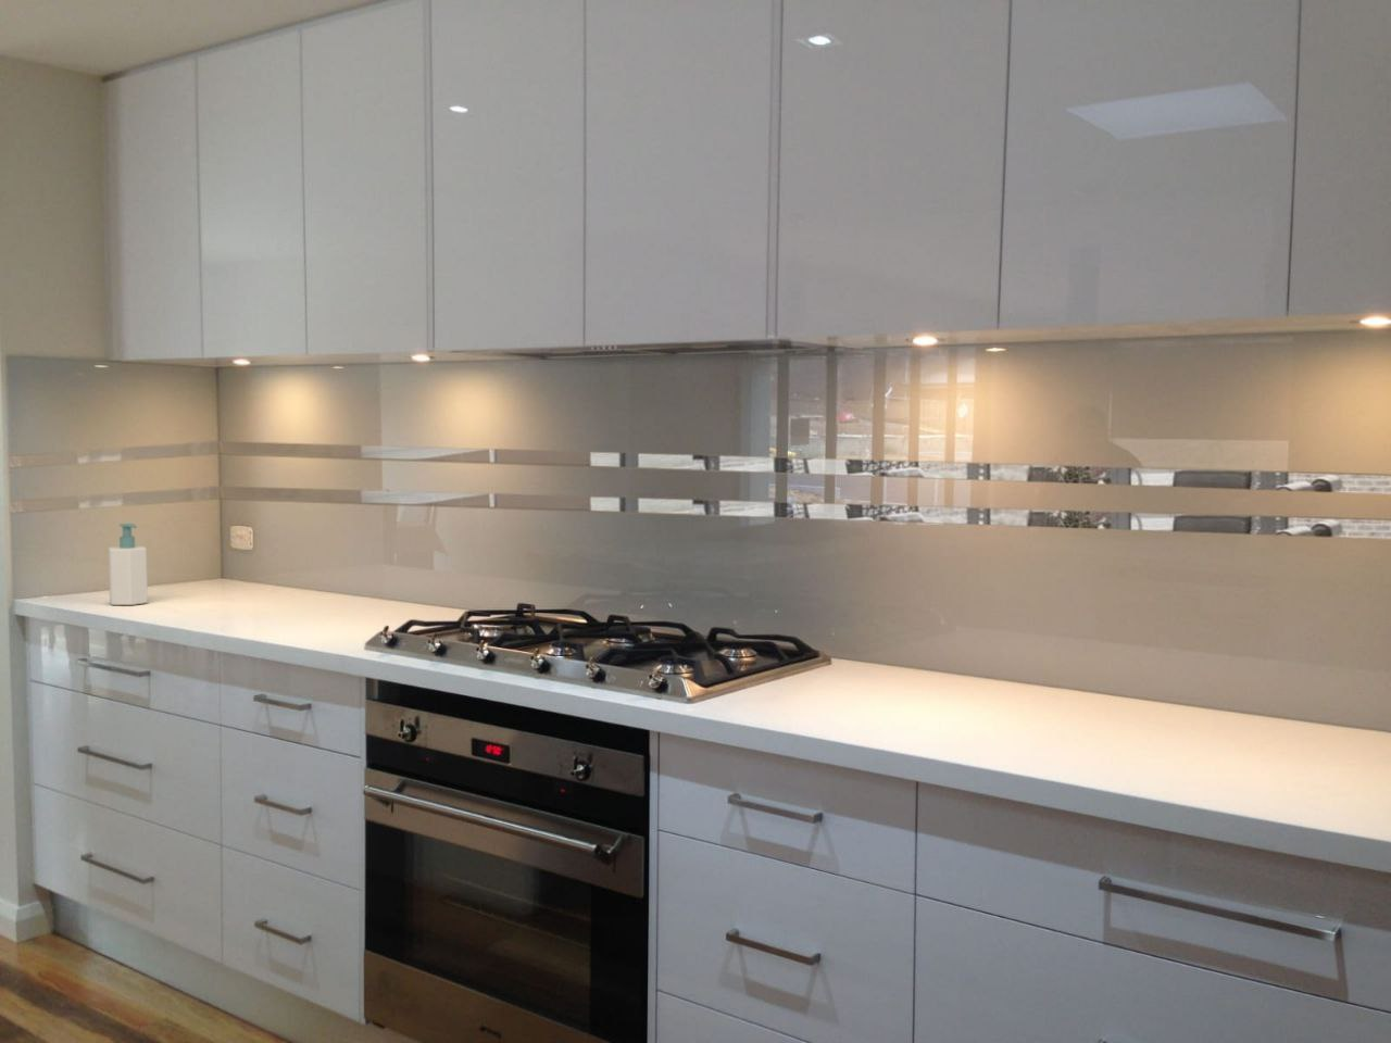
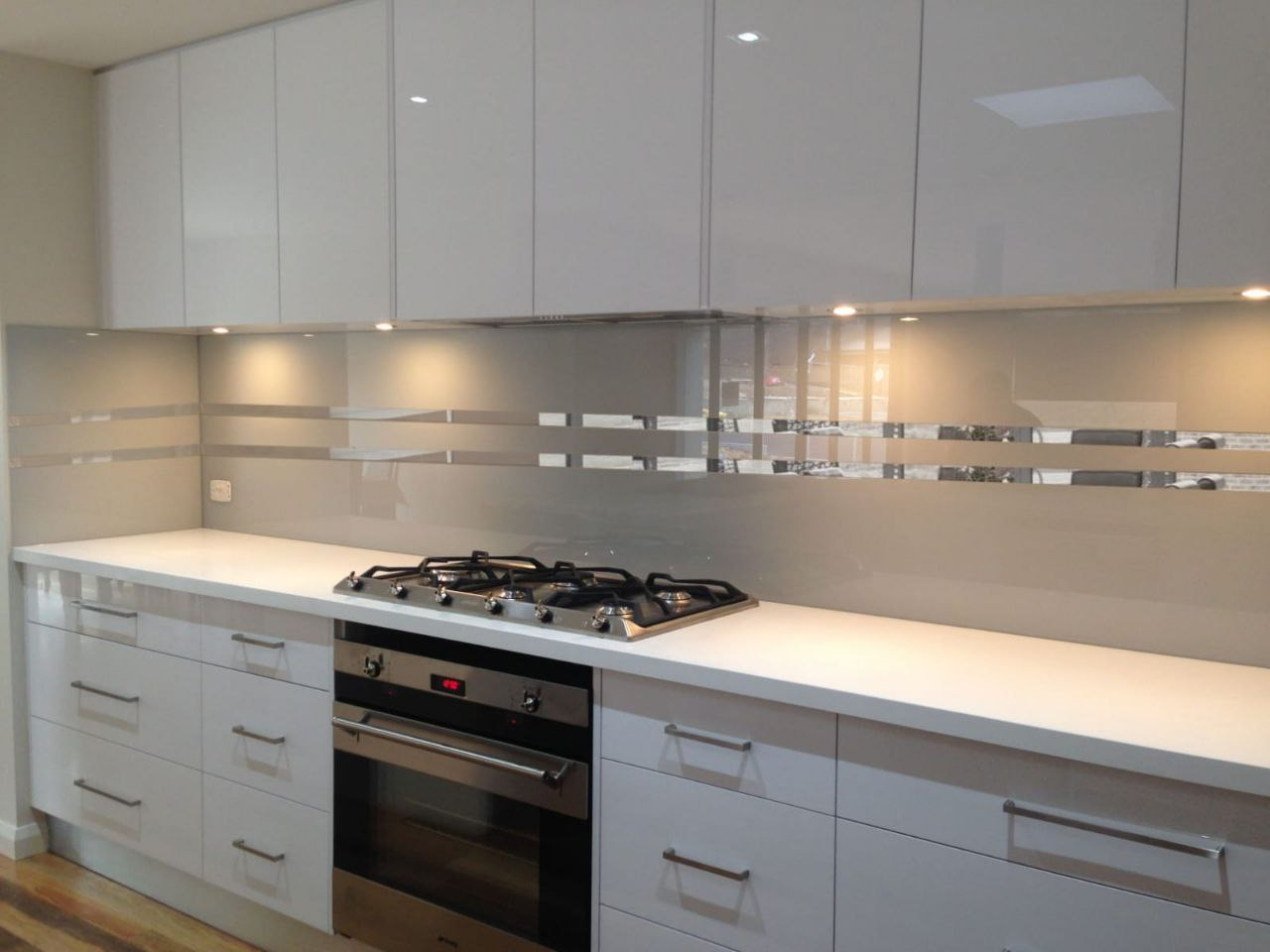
- soap bottle [107,523,149,606]
